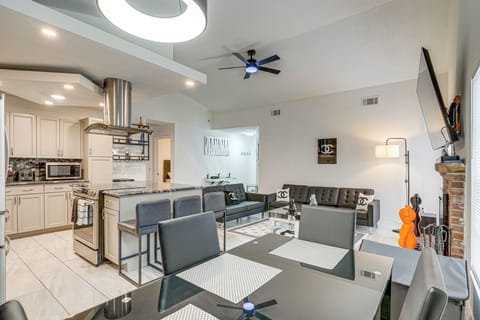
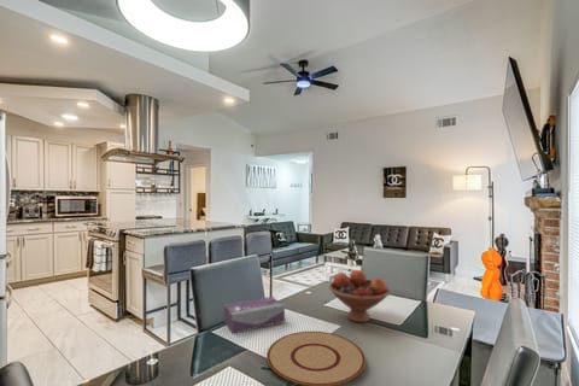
+ fruit bowl [328,269,391,323]
+ plate [265,331,367,386]
+ tissue box [222,296,286,334]
